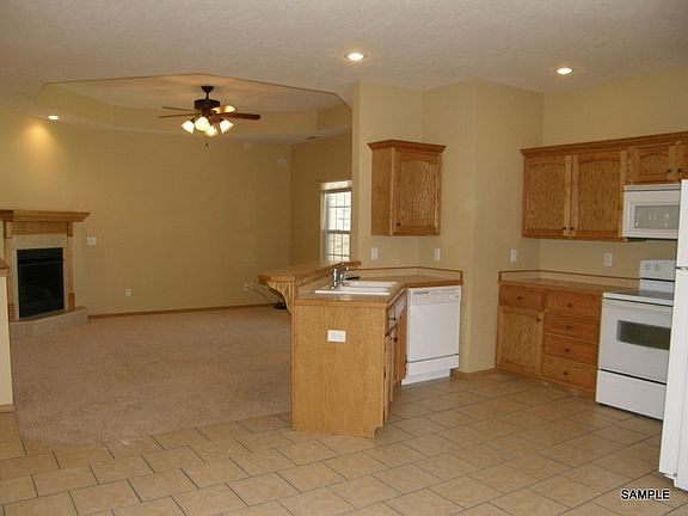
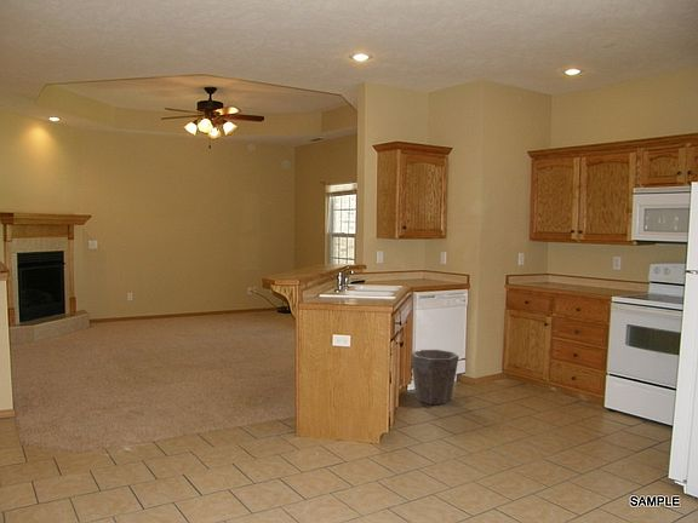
+ waste bin [410,349,460,406]
